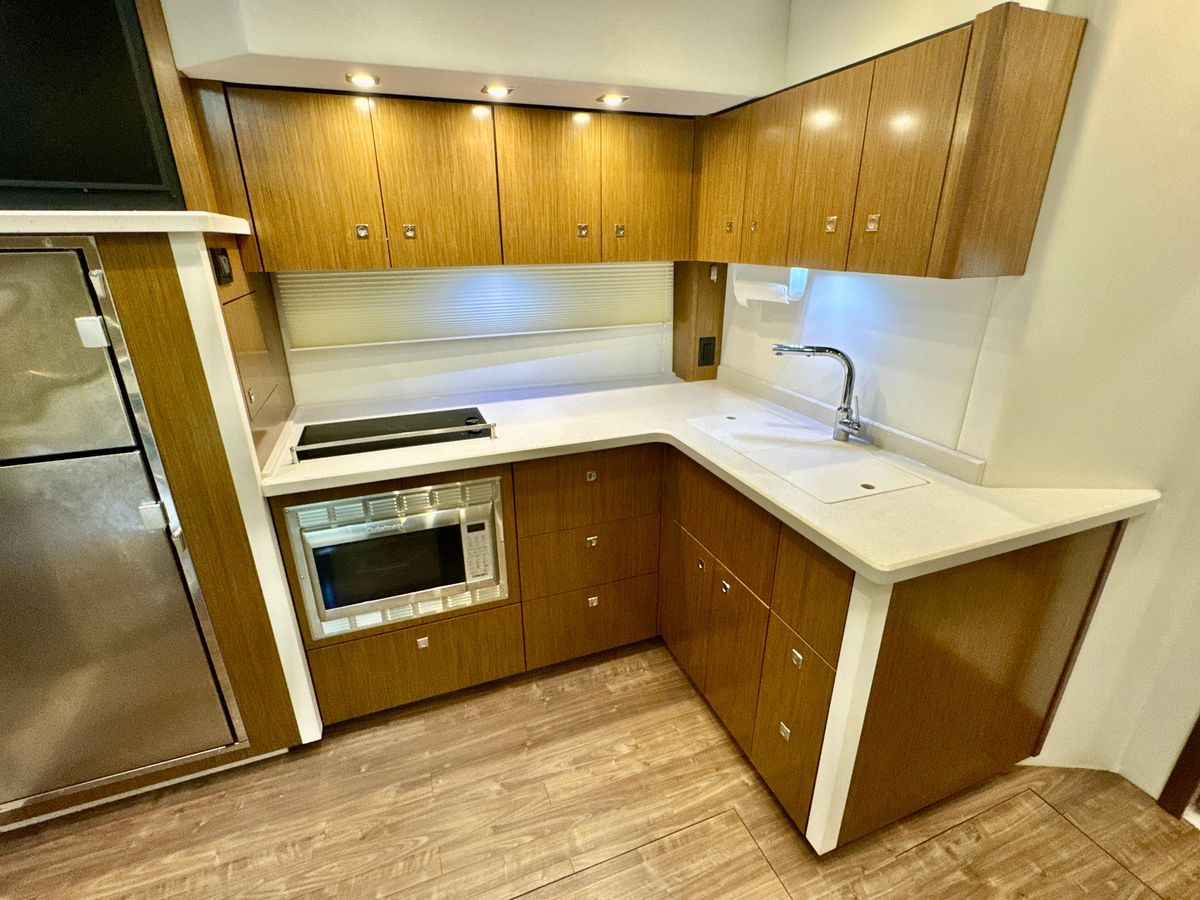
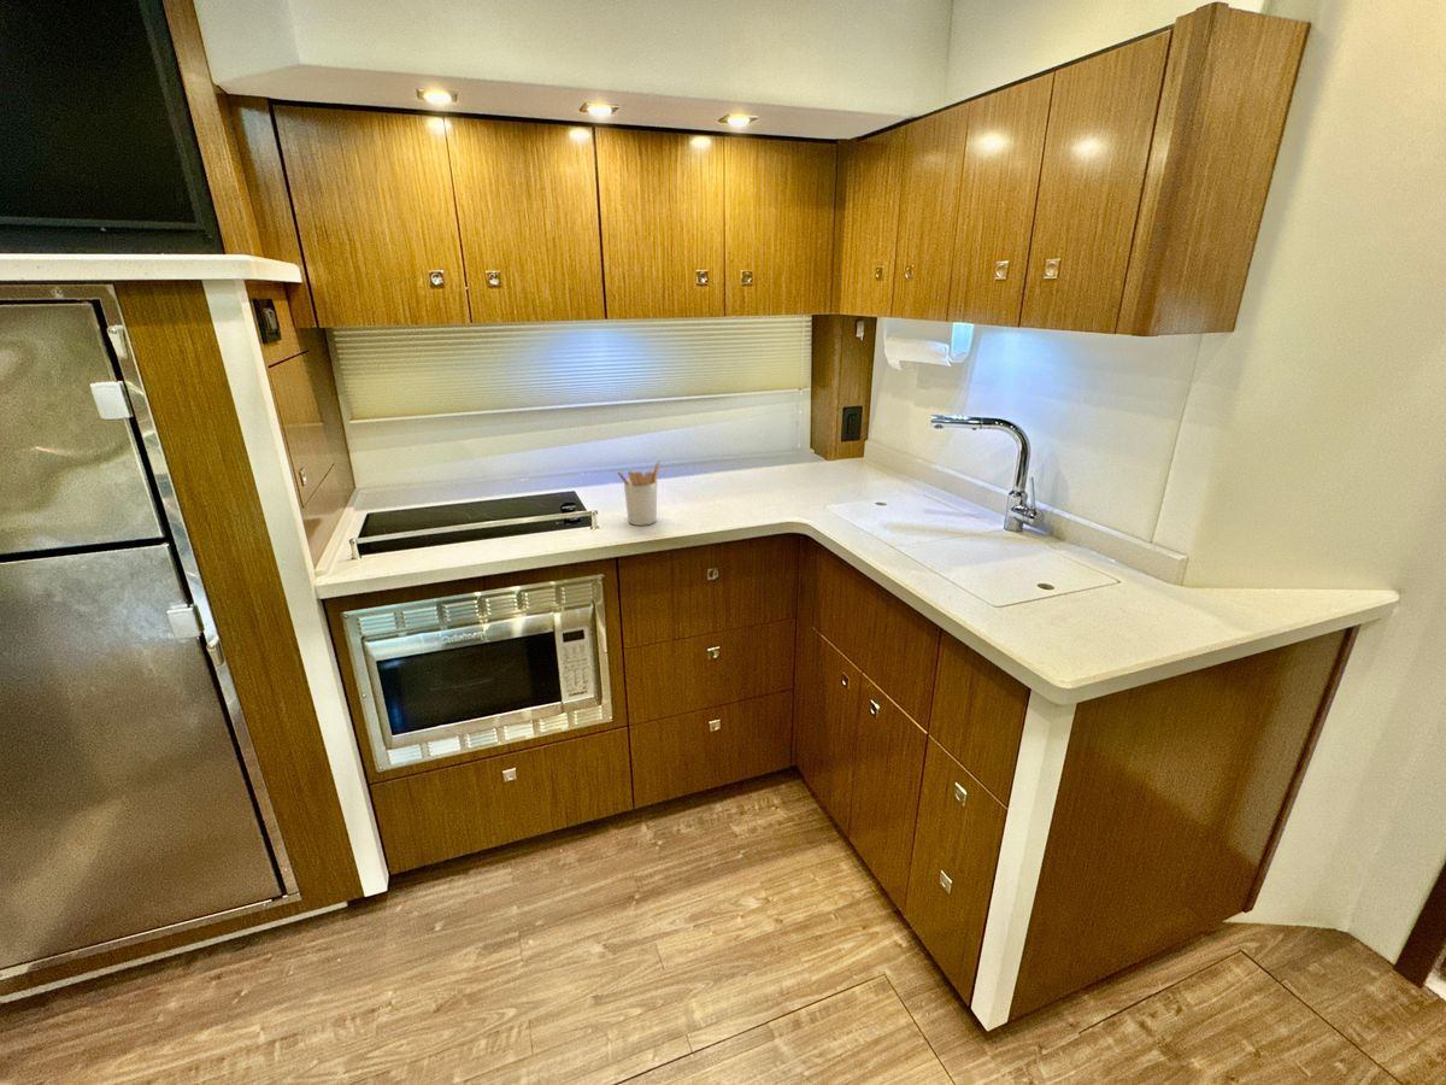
+ utensil holder [616,461,662,527]
